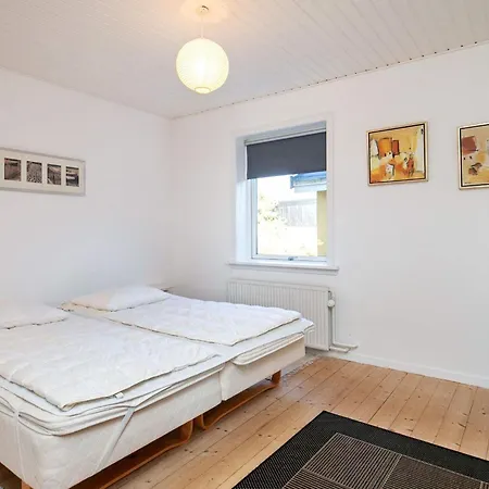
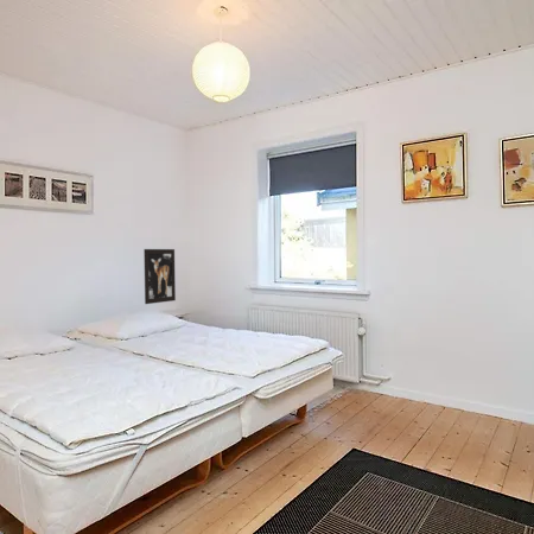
+ wall art [142,248,177,305]
